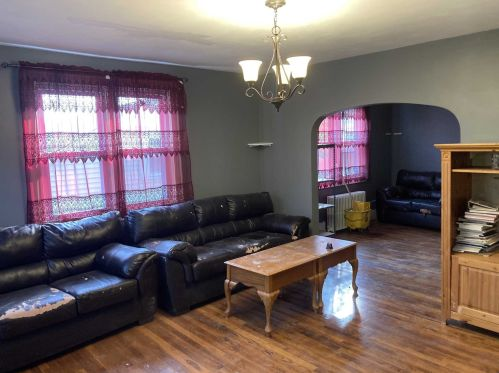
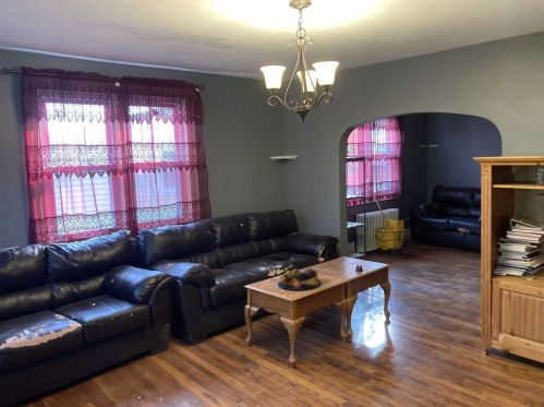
+ fruit bowl [277,267,323,290]
